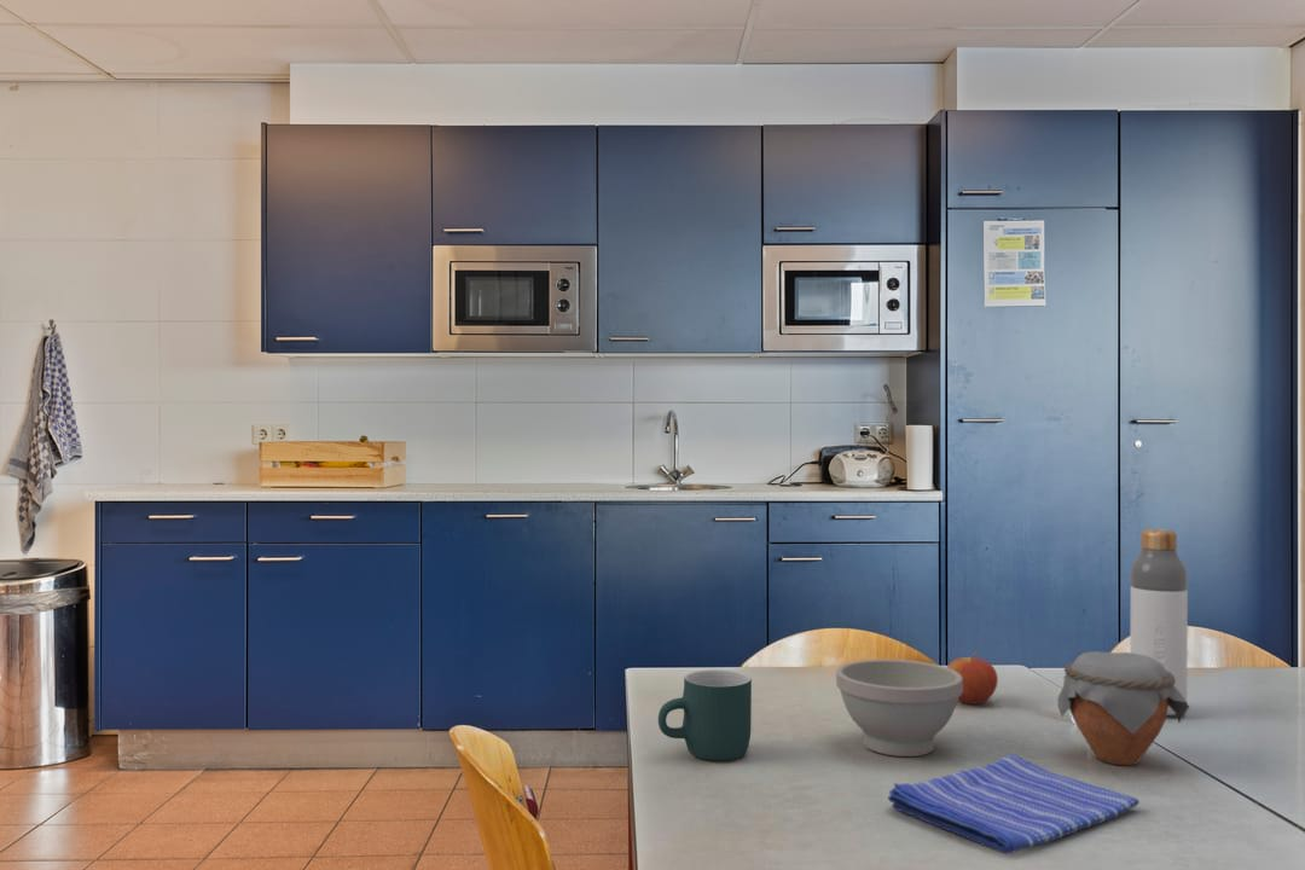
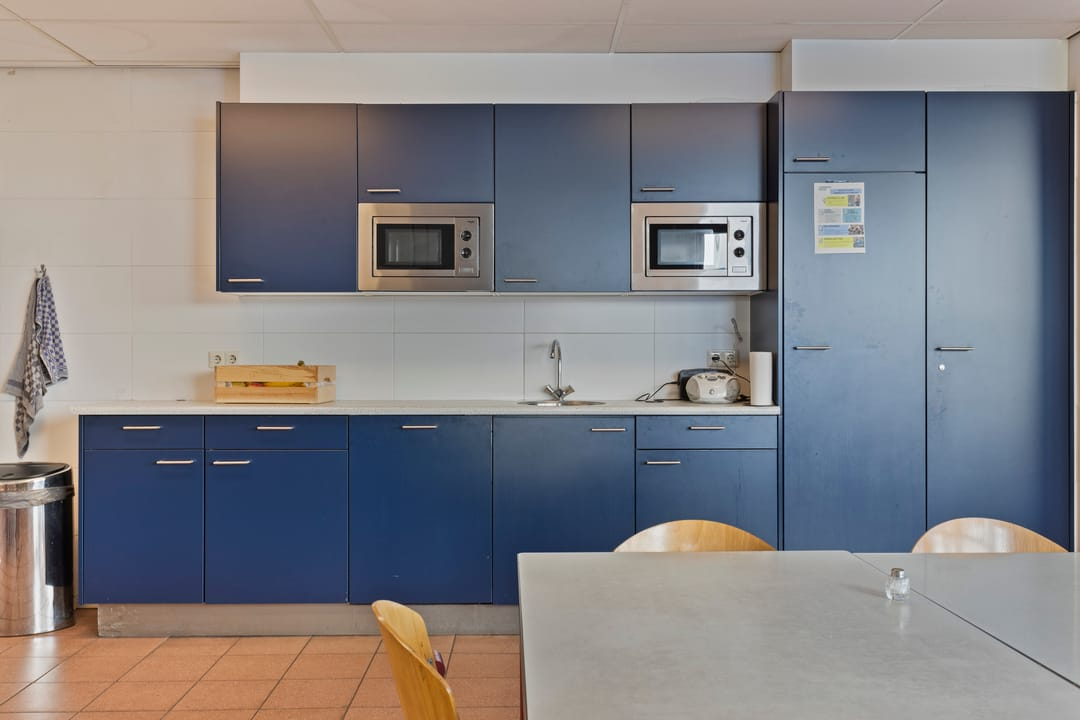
- apple [946,650,999,704]
- jar [1056,650,1190,766]
- bottle [1129,528,1189,717]
- bowl [835,659,963,758]
- mug [657,669,753,761]
- dish towel [887,753,1141,854]
